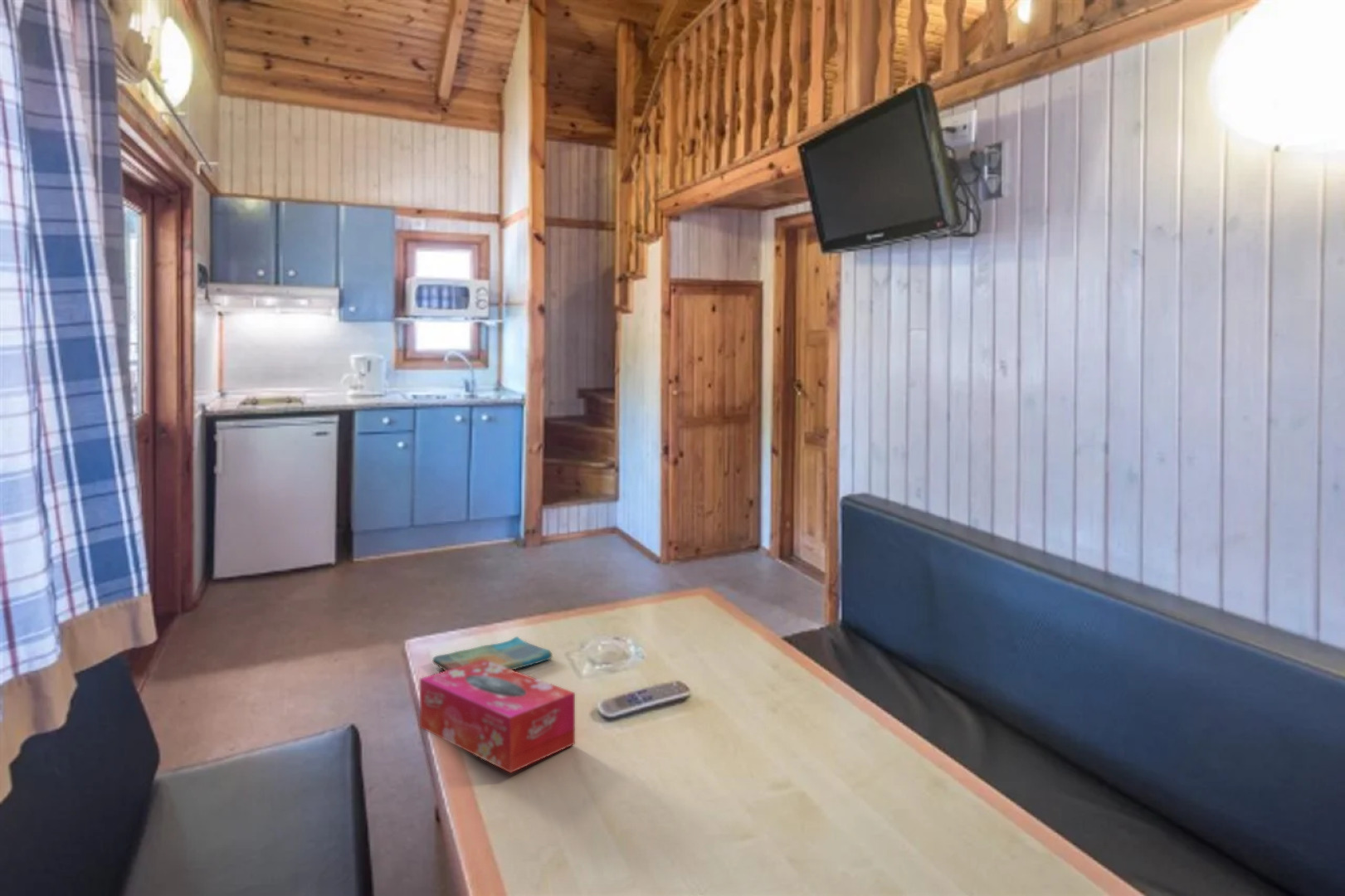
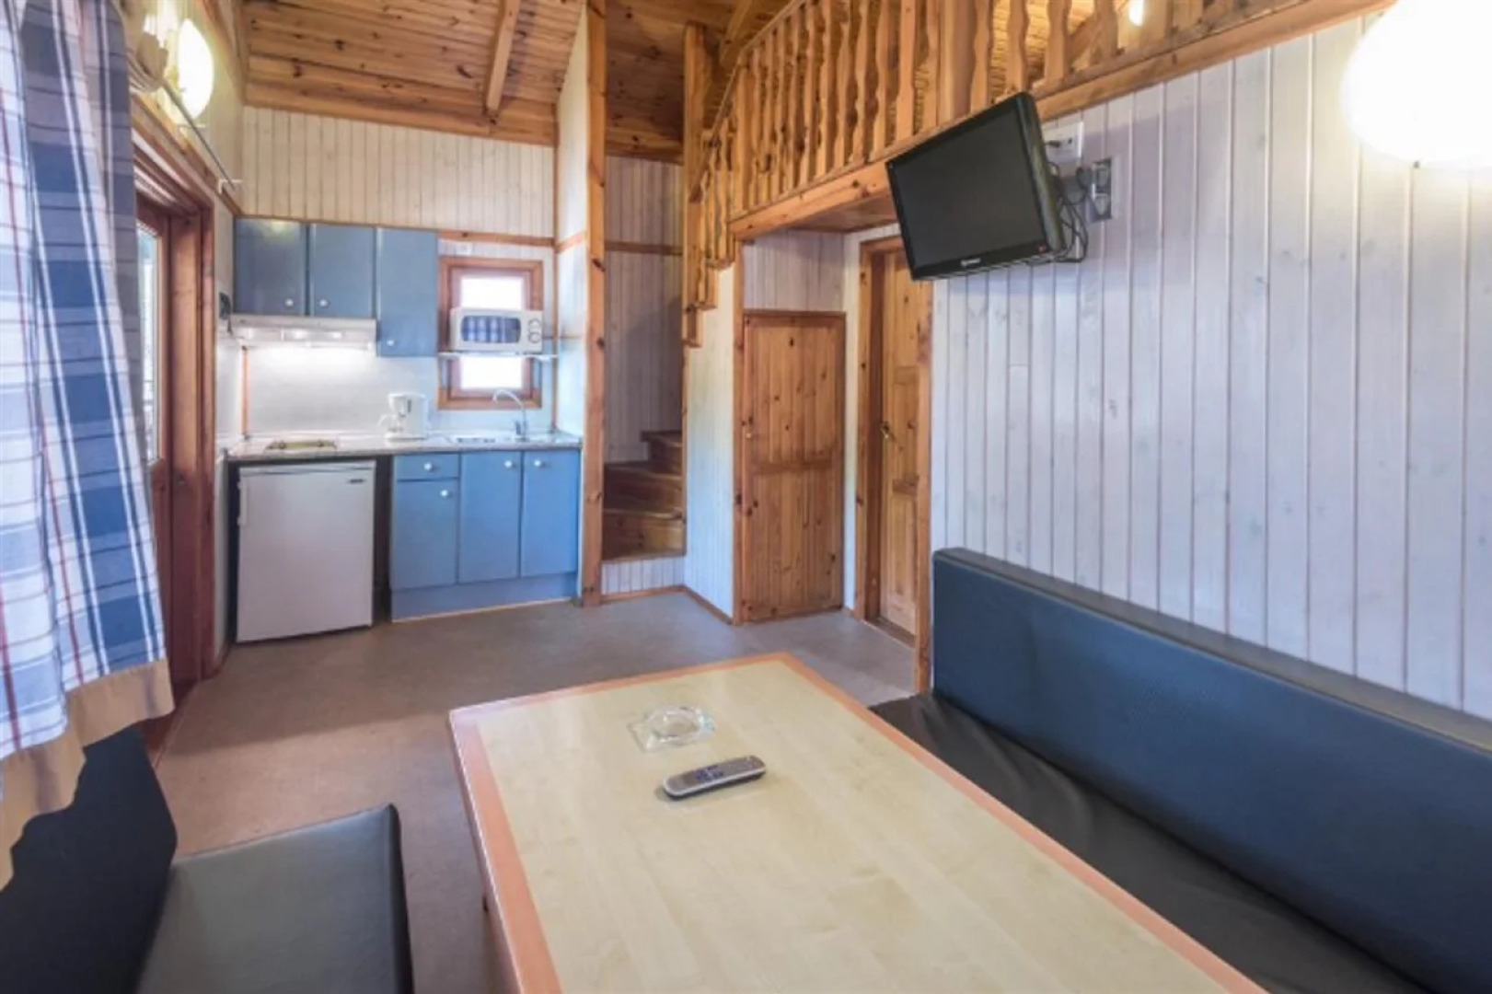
- dish towel [431,635,553,671]
- tissue box [419,660,576,774]
